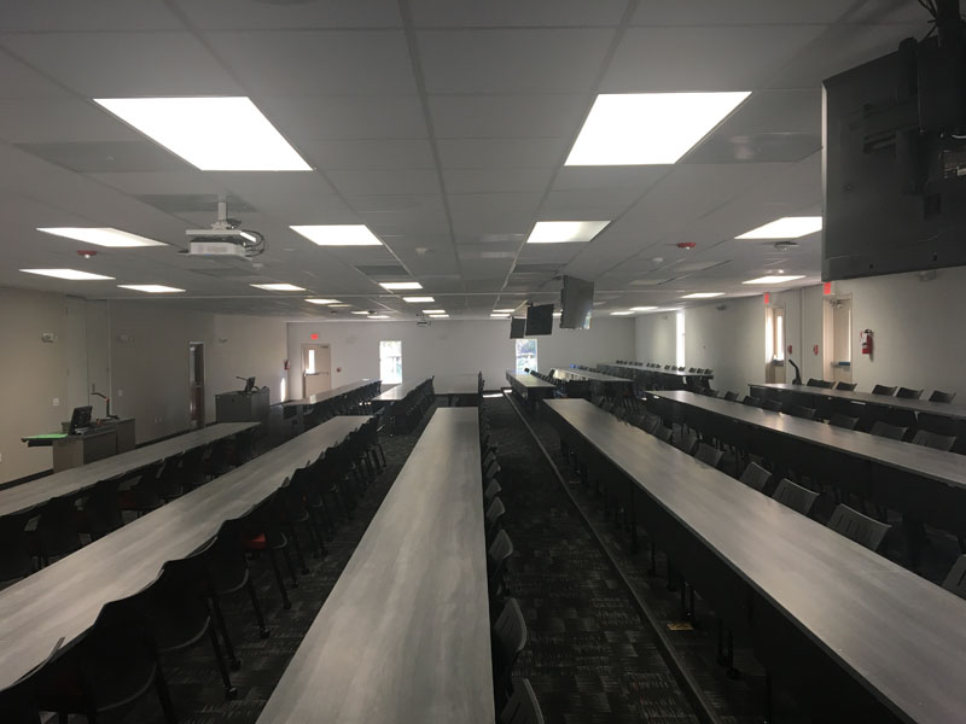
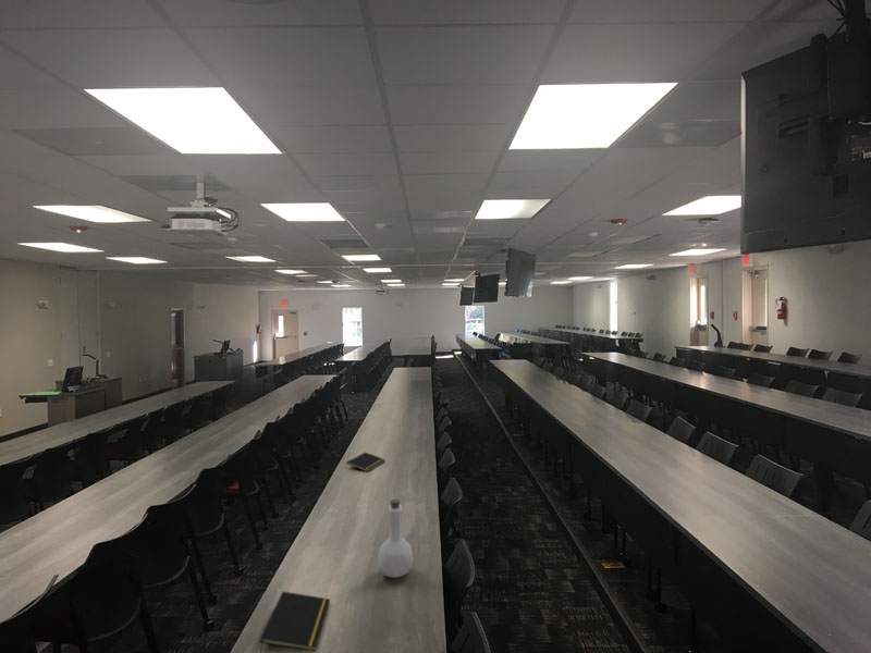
+ notepad [345,452,387,472]
+ notepad [258,591,331,653]
+ bottle [377,498,414,579]
